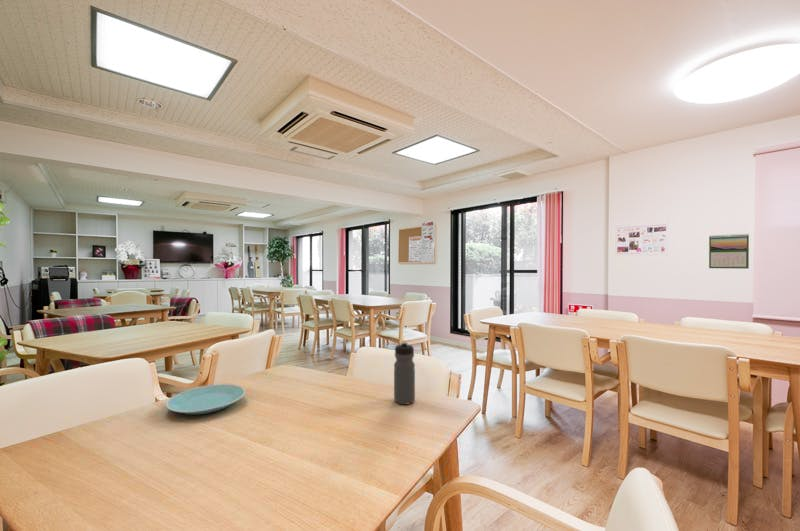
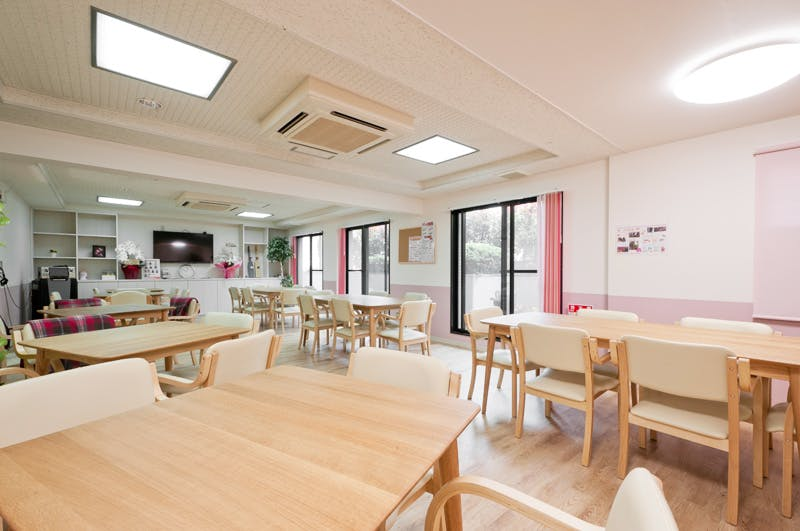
- plate [165,383,246,415]
- water bottle [393,340,416,406]
- calendar [708,233,750,270]
